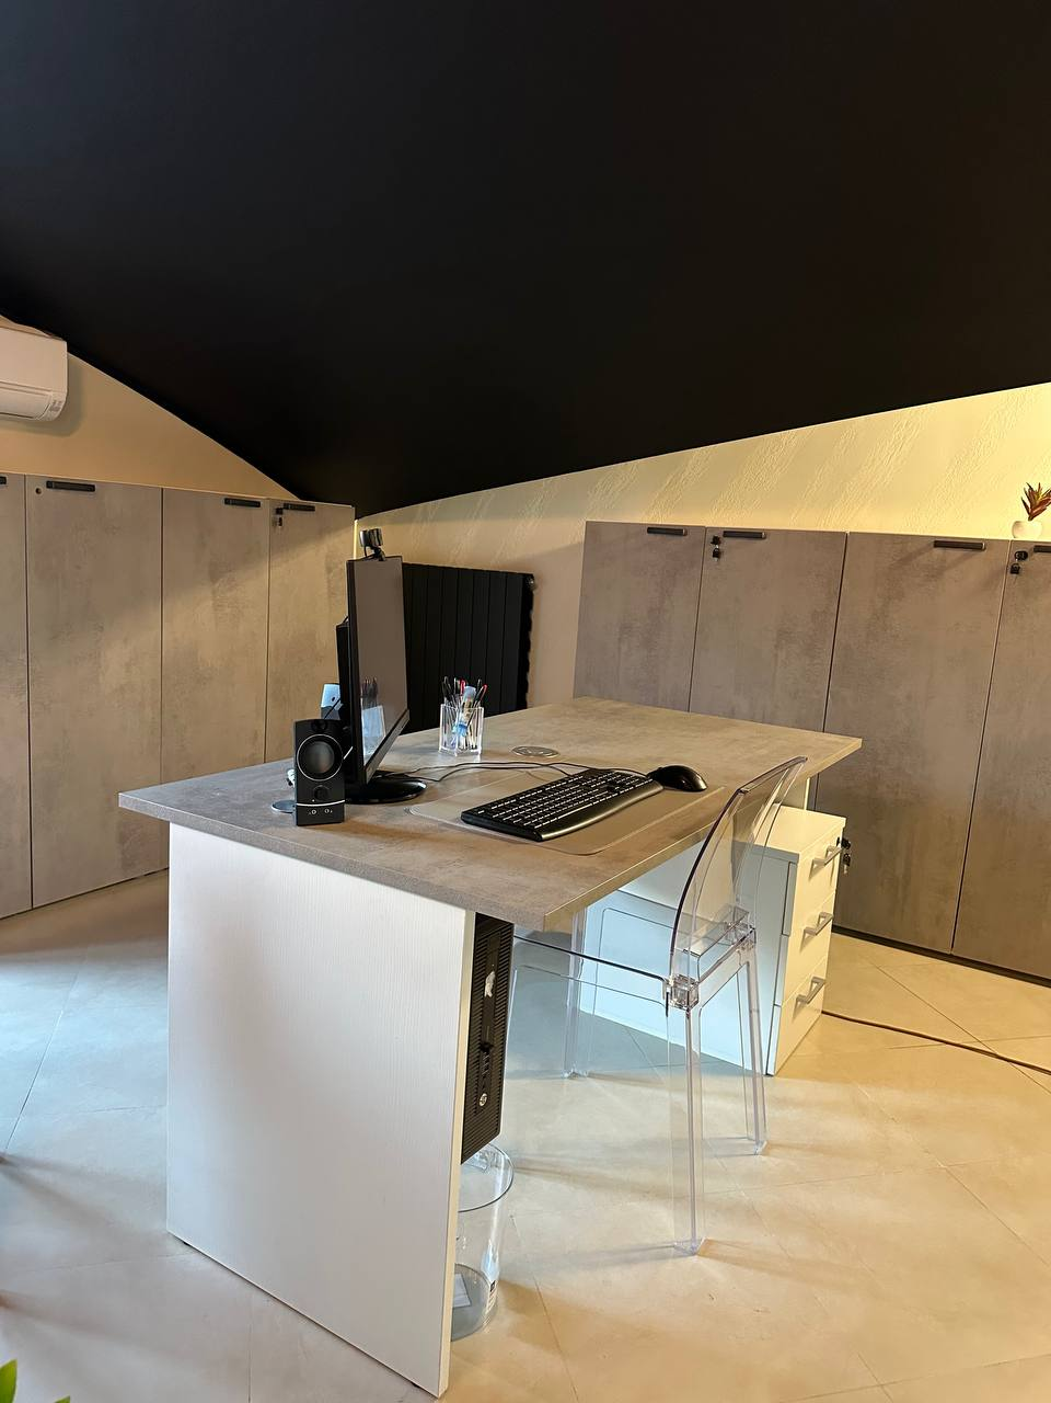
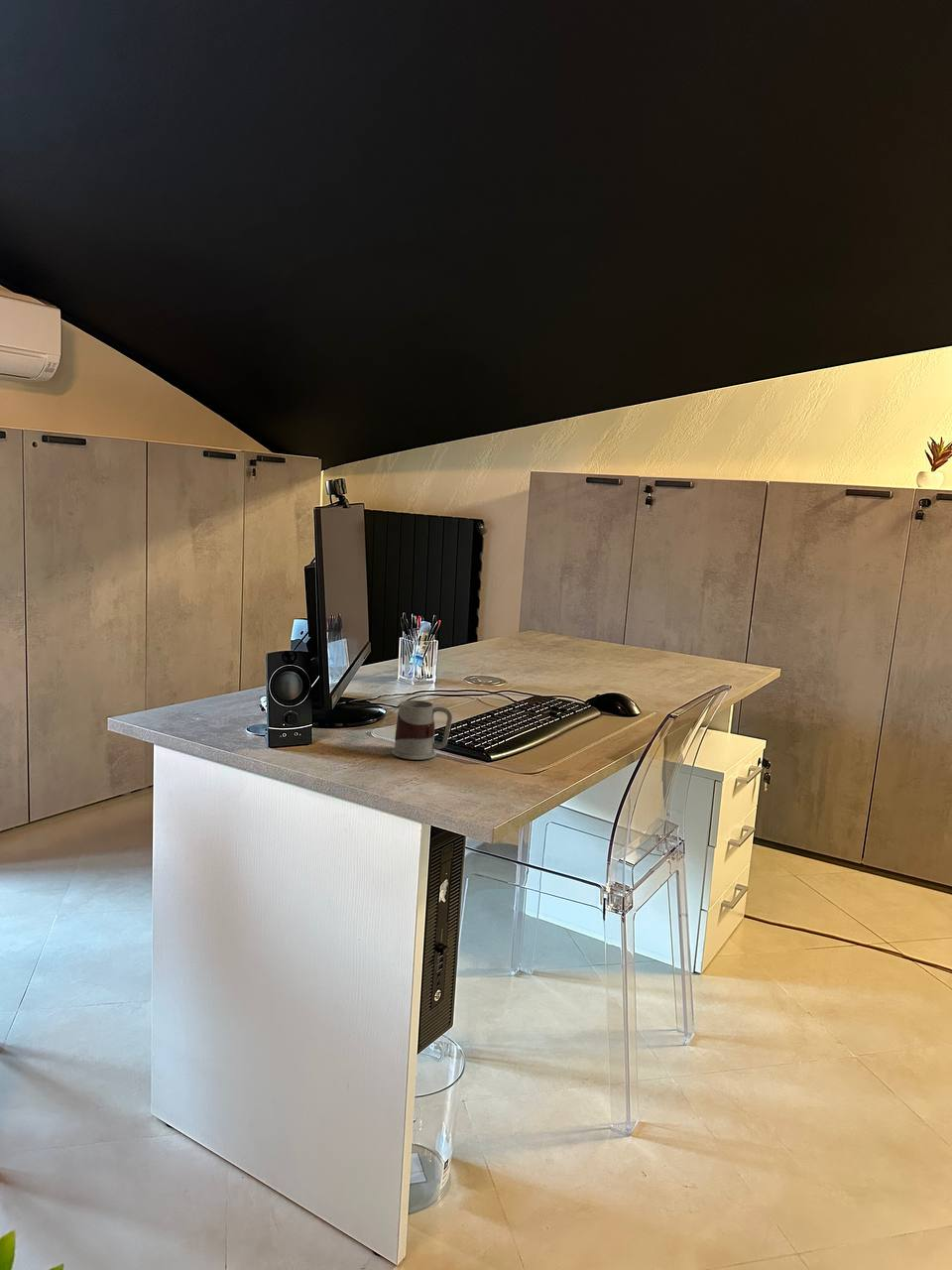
+ mug [391,699,453,761]
